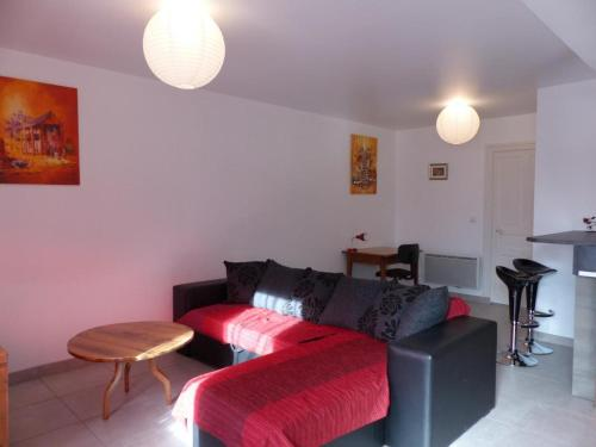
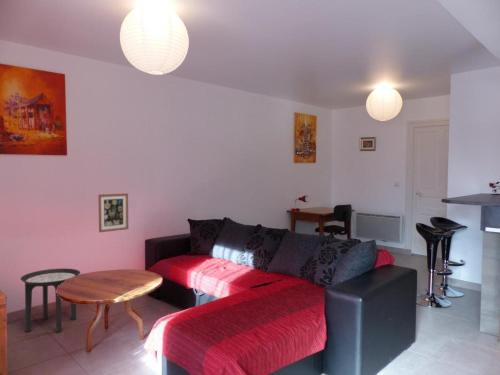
+ wall art [97,192,129,233]
+ side table [20,268,81,333]
